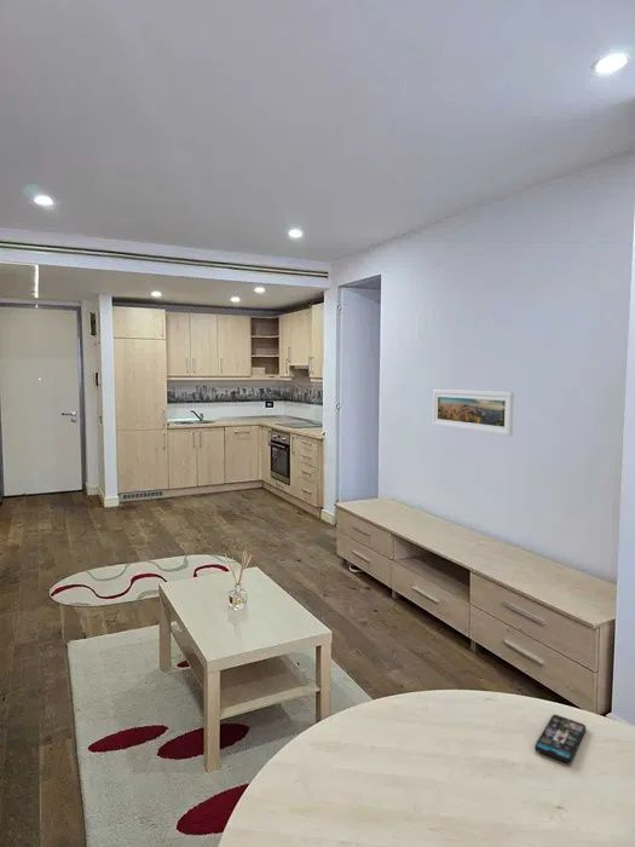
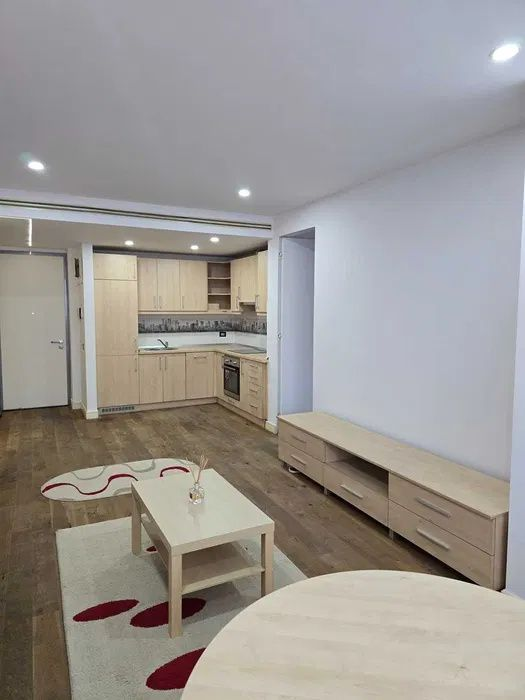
- smartphone [533,713,587,764]
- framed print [432,388,515,437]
